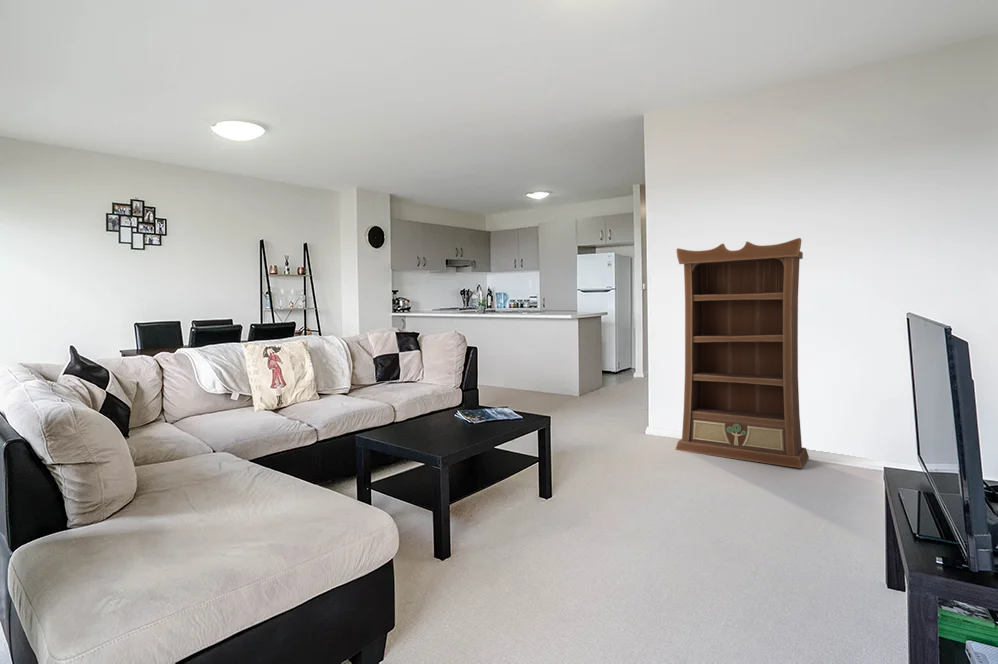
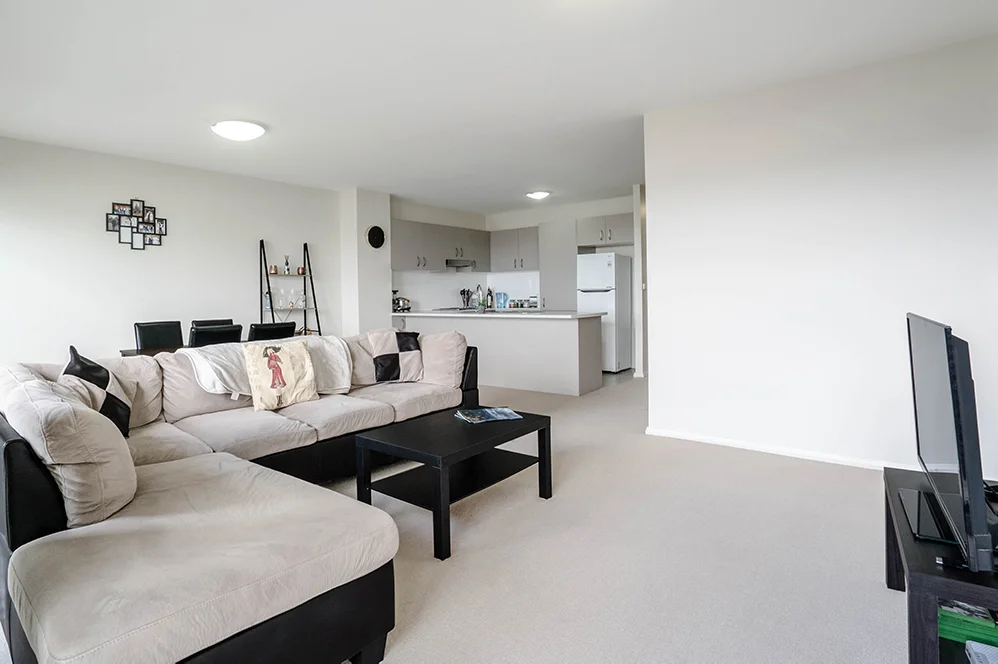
- bookcase [674,237,810,469]
